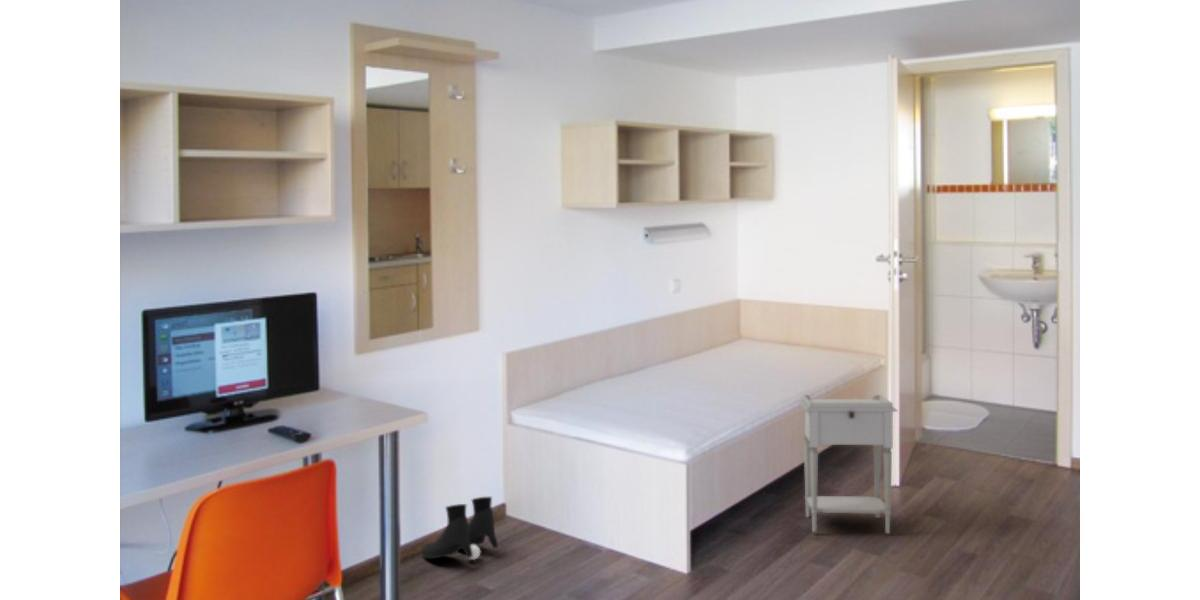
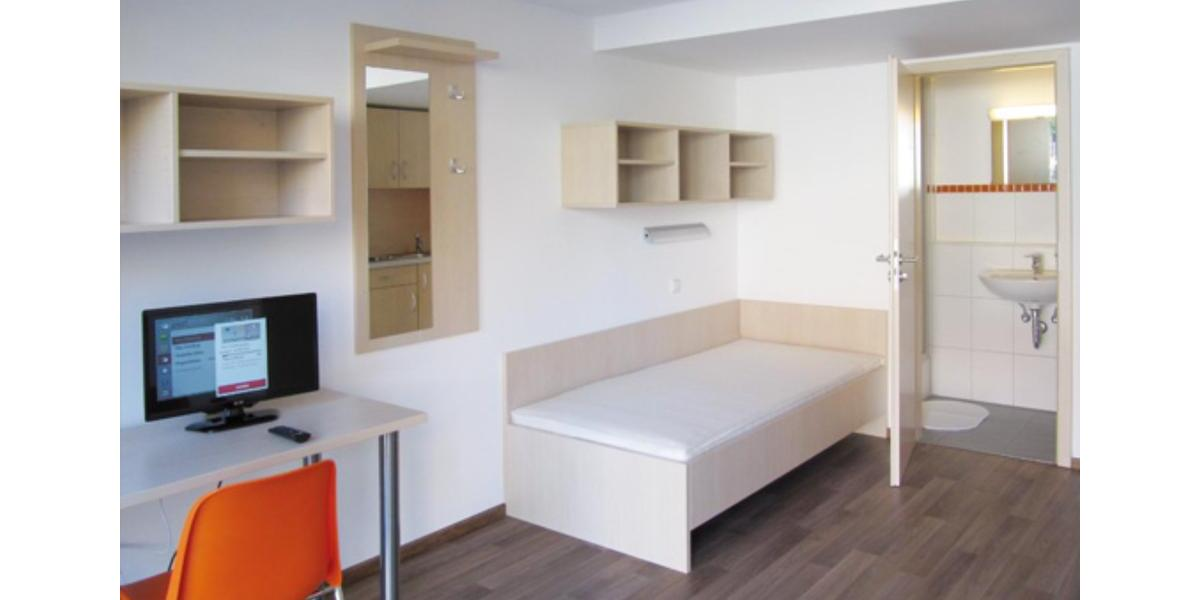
- boots [420,496,499,561]
- nightstand [798,394,899,535]
